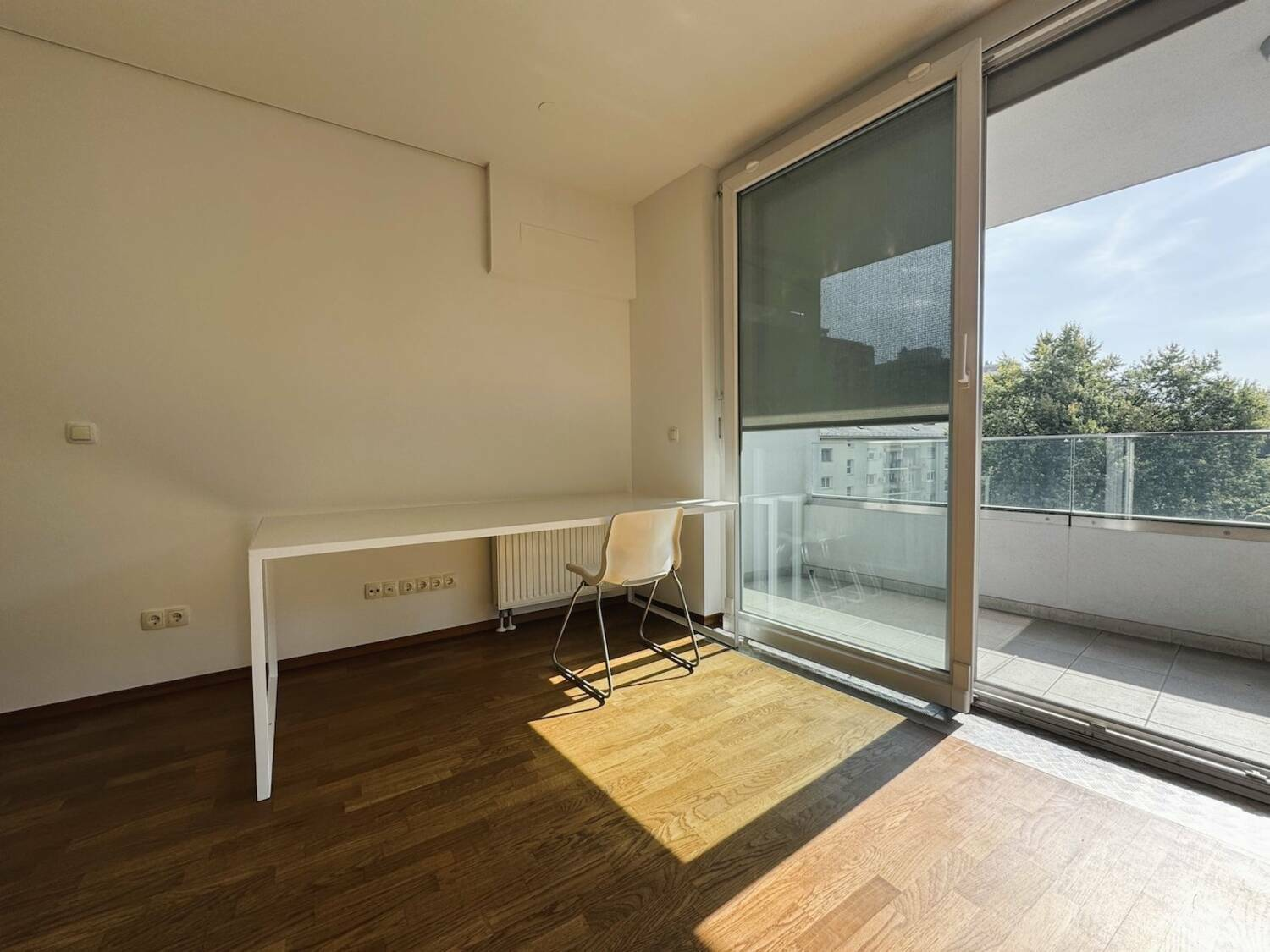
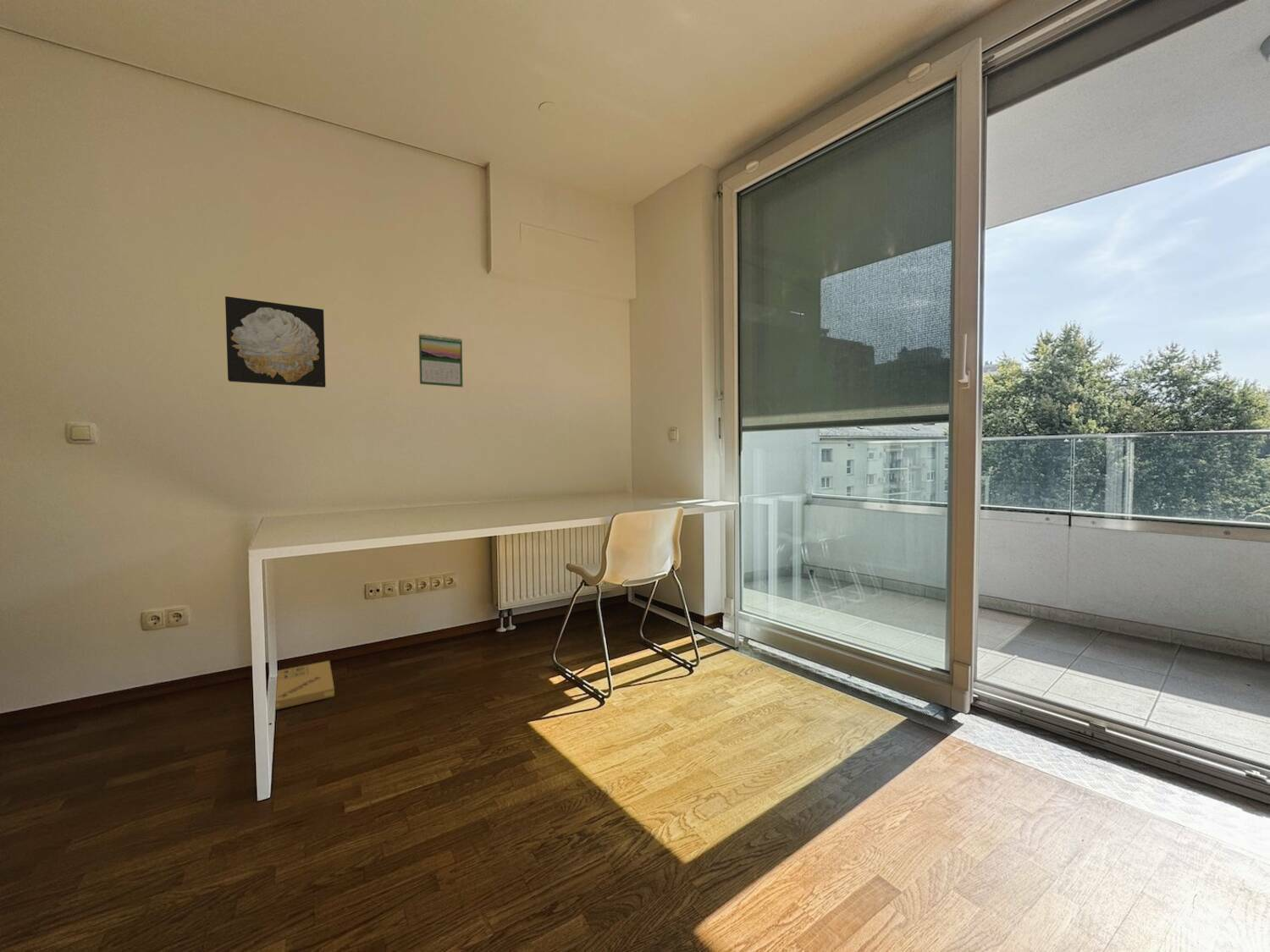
+ wall art [224,295,326,388]
+ cardboard box [275,660,335,711]
+ calendar [418,333,464,388]
